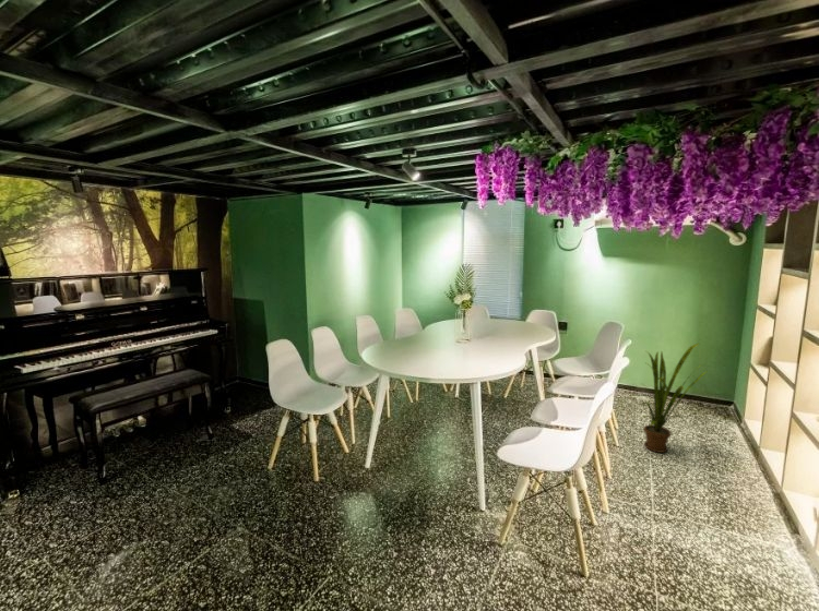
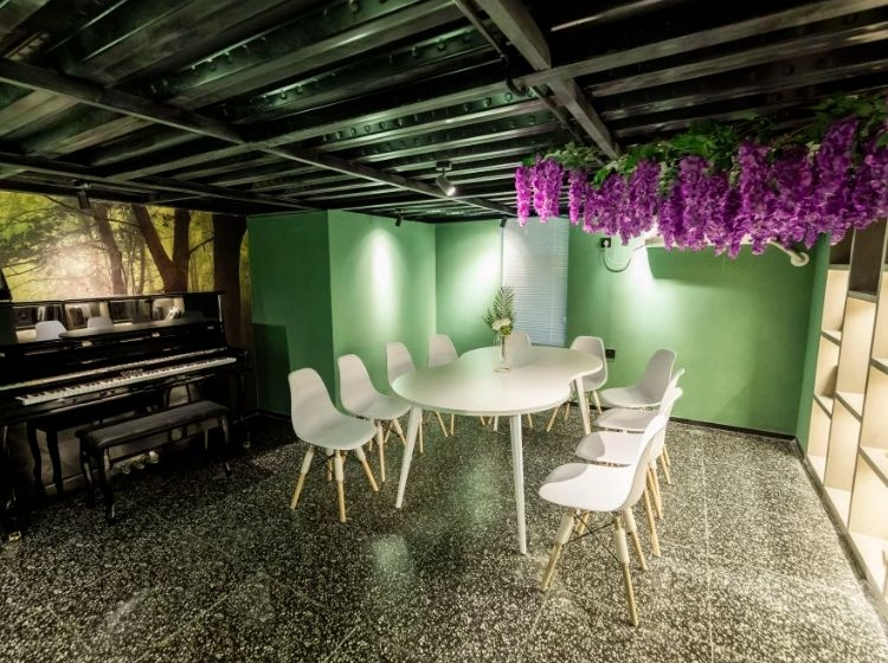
- house plant [640,343,707,454]
